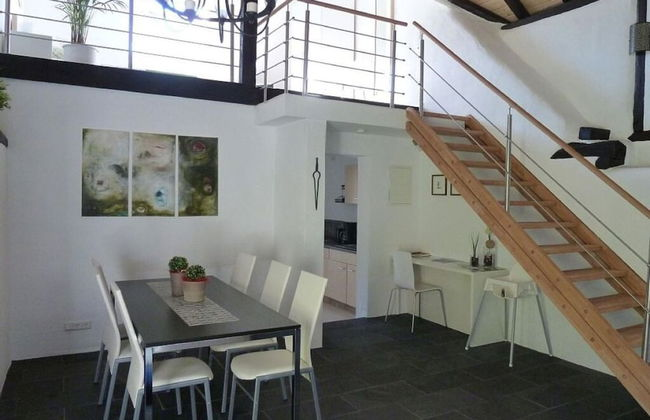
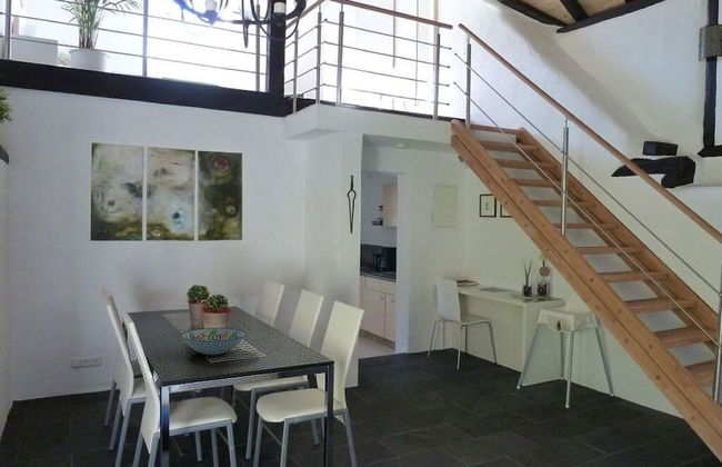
+ decorative bowl [180,327,247,356]
